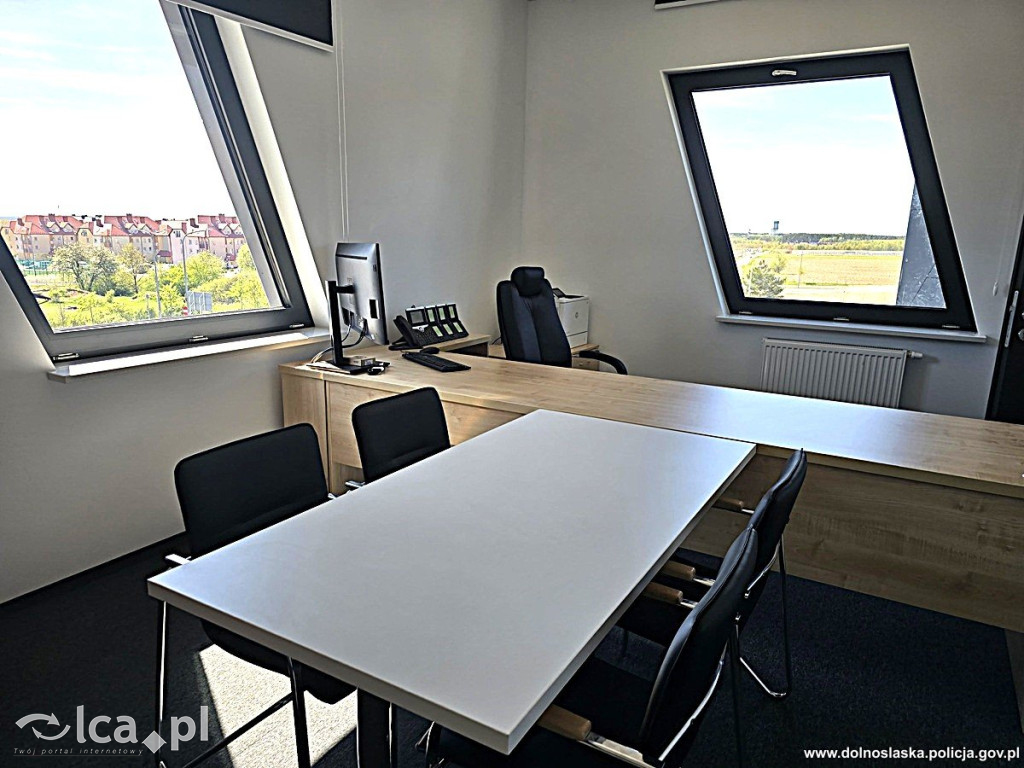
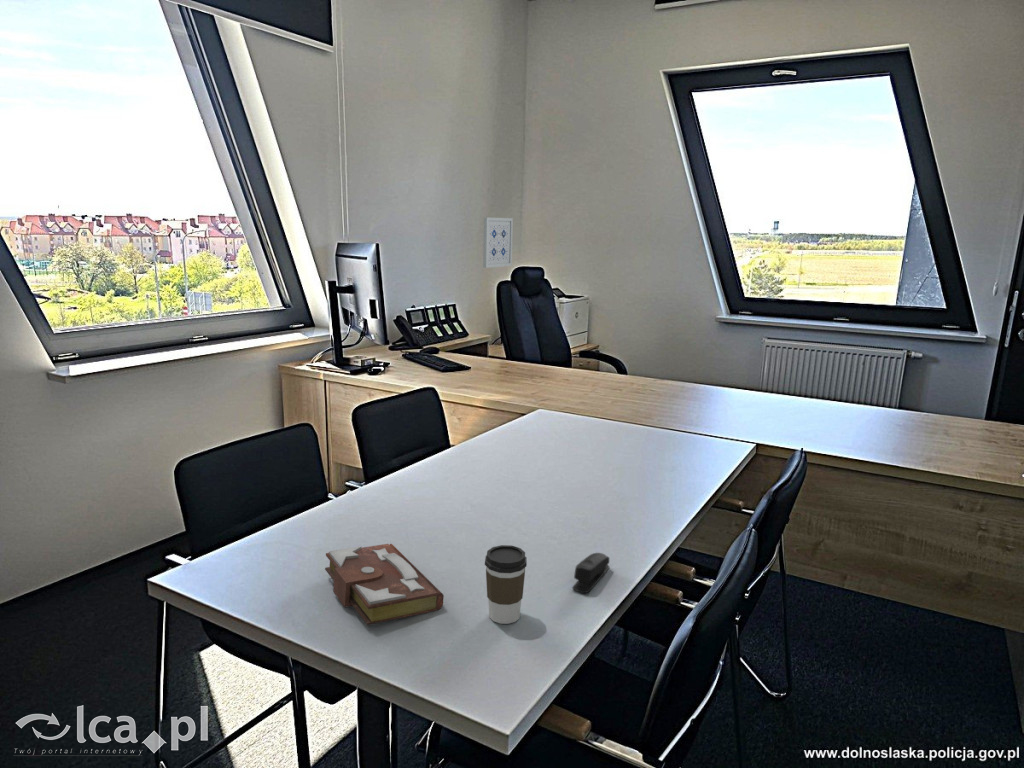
+ stapler [571,552,610,594]
+ book [324,543,445,626]
+ coffee cup [484,544,528,625]
+ wall art [482,216,514,269]
